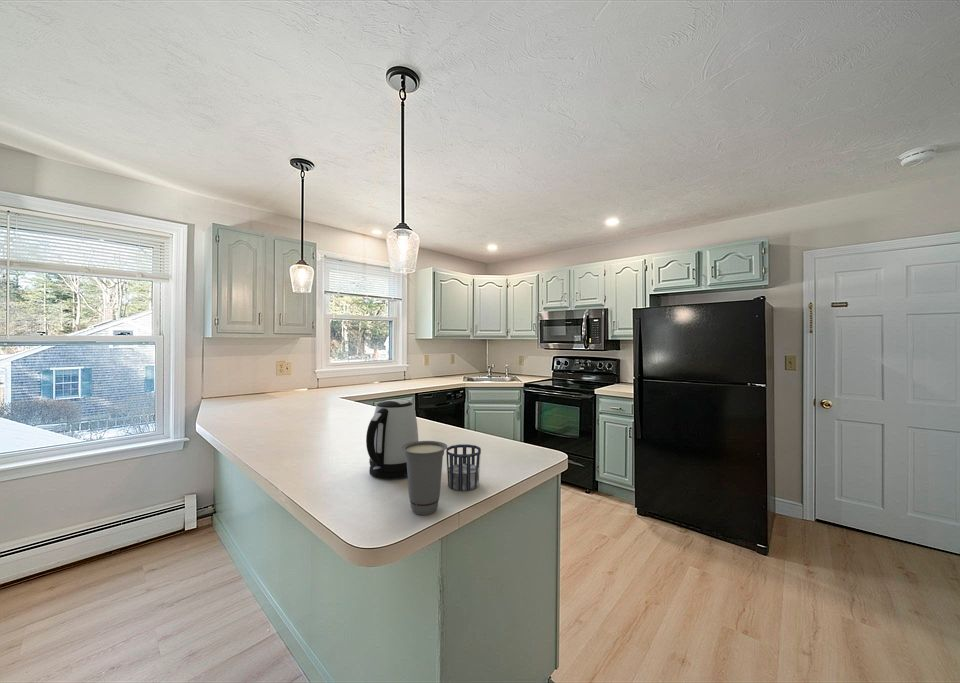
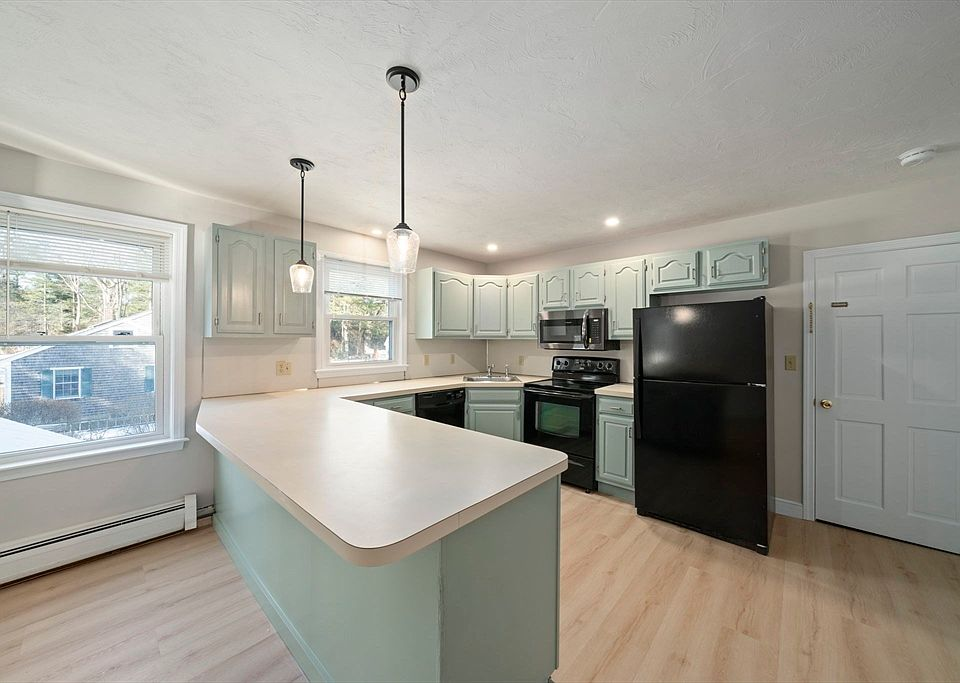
- cup [445,443,482,492]
- cup [402,440,448,516]
- kettle [365,399,419,480]
